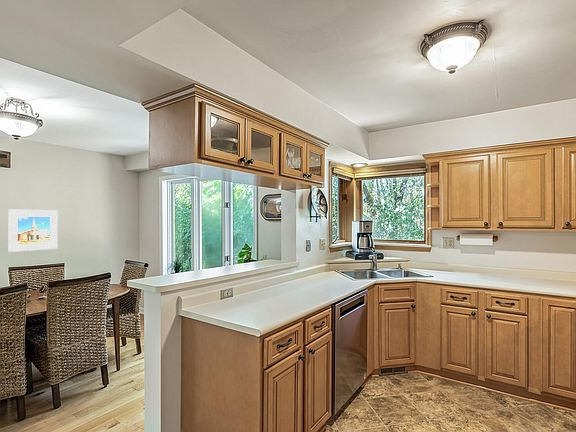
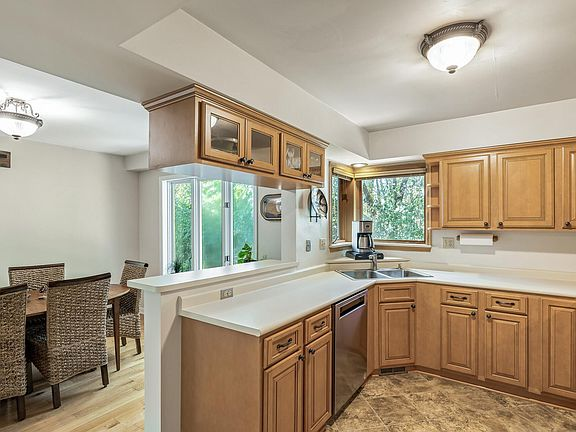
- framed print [7,208,59,253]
